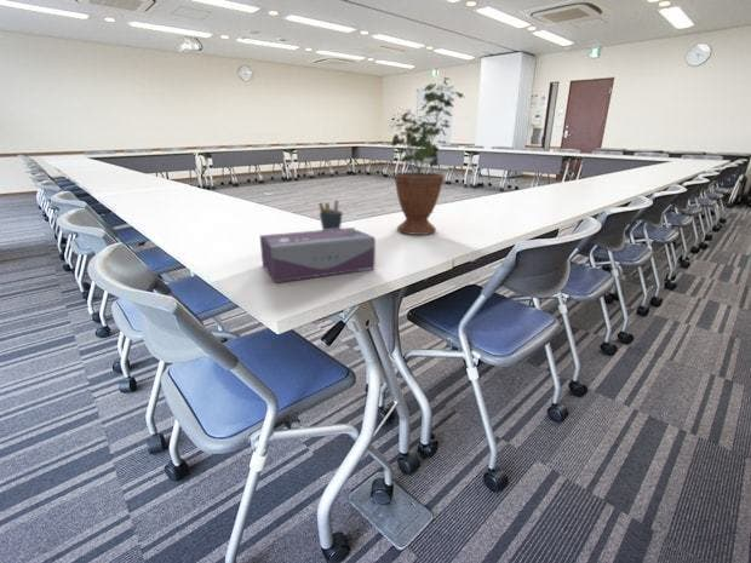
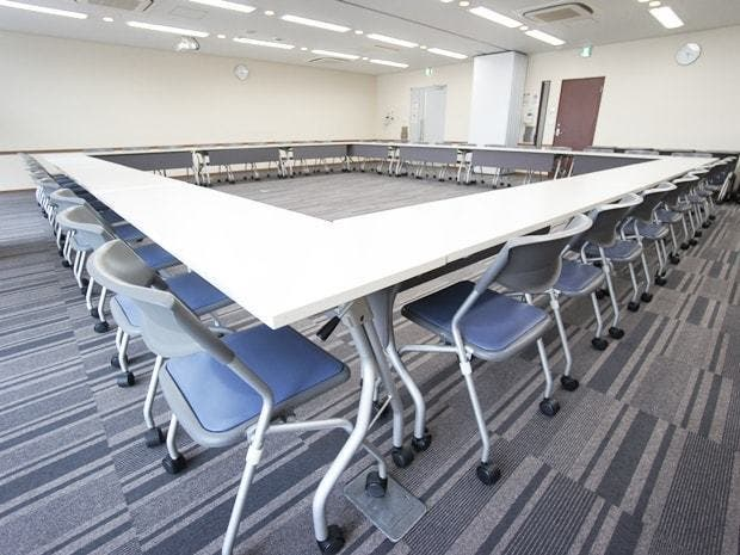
- tissue box [259,226,377,283]
- pen holder [317,199,344,230]
- potted plant [390,76,464,236]
